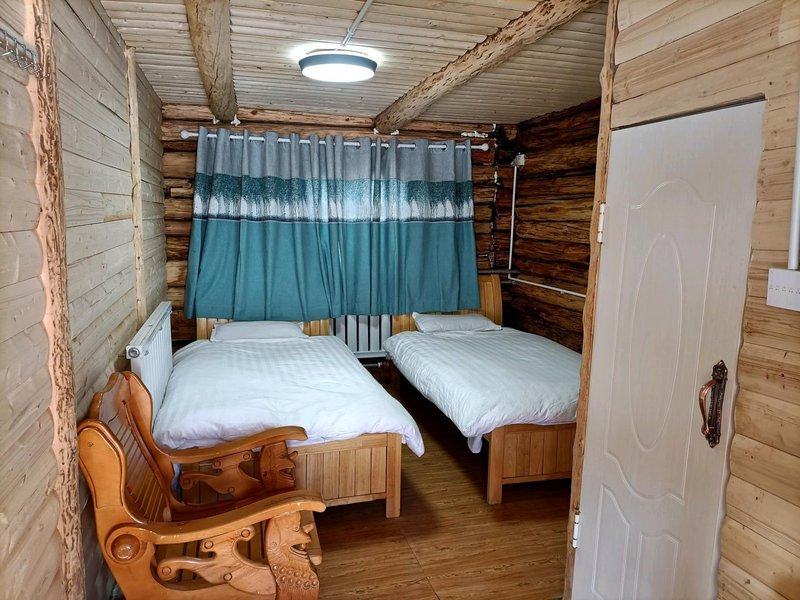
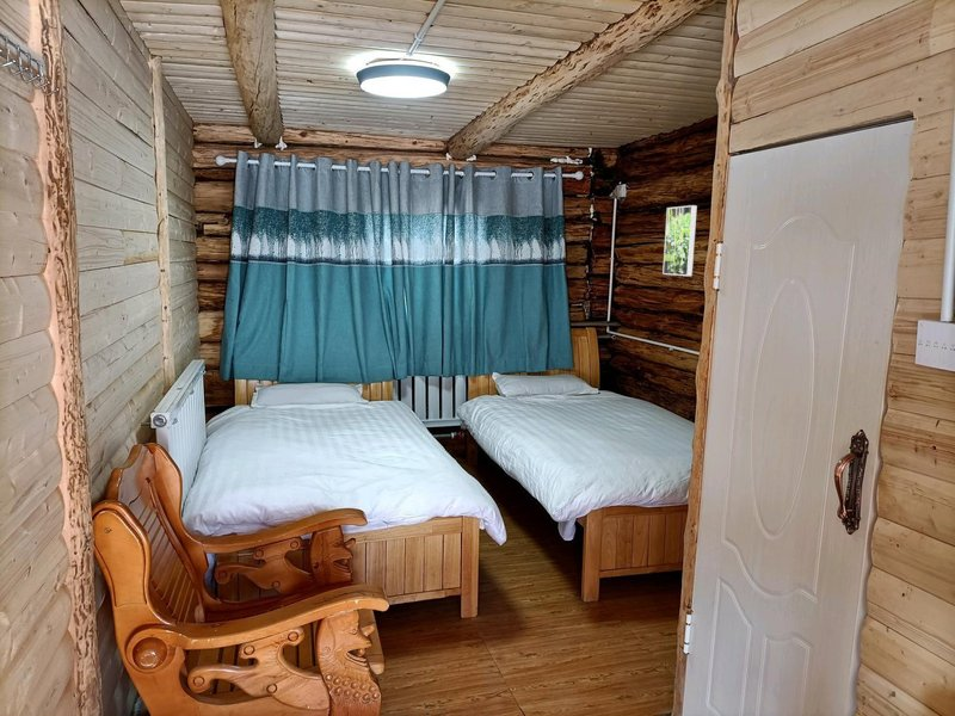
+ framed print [661,204,698,277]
